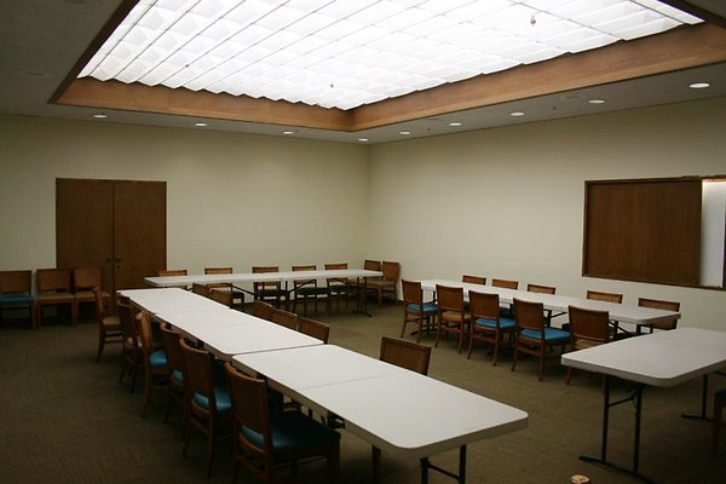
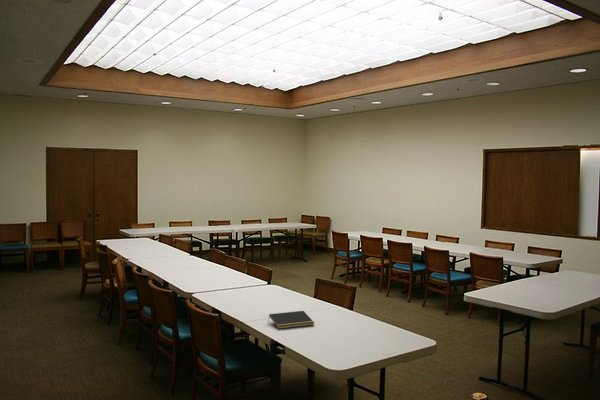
+ notepad [267,310,315,330]
